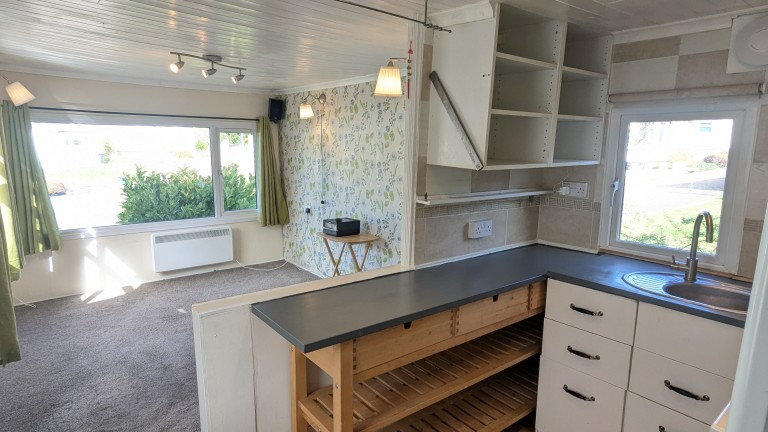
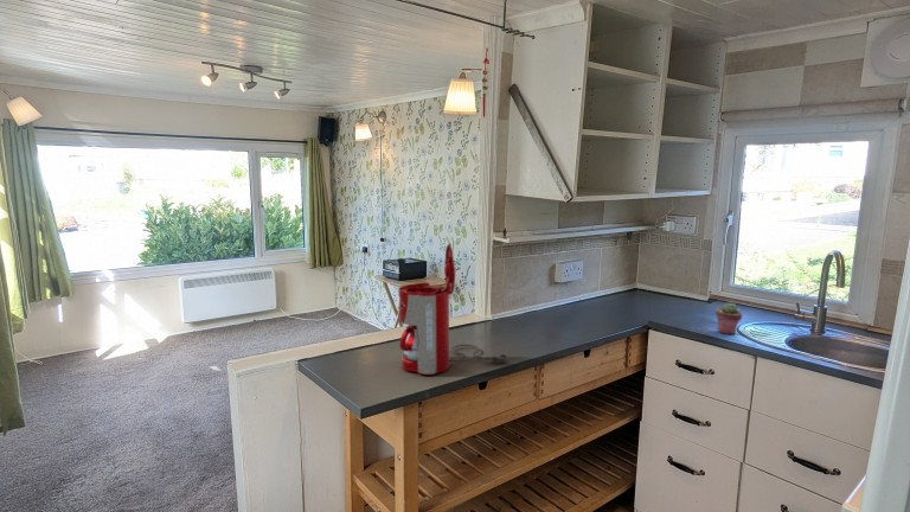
+ potted succulent [714,301,744,335]
+ coffee maker [397,242,508,376]
